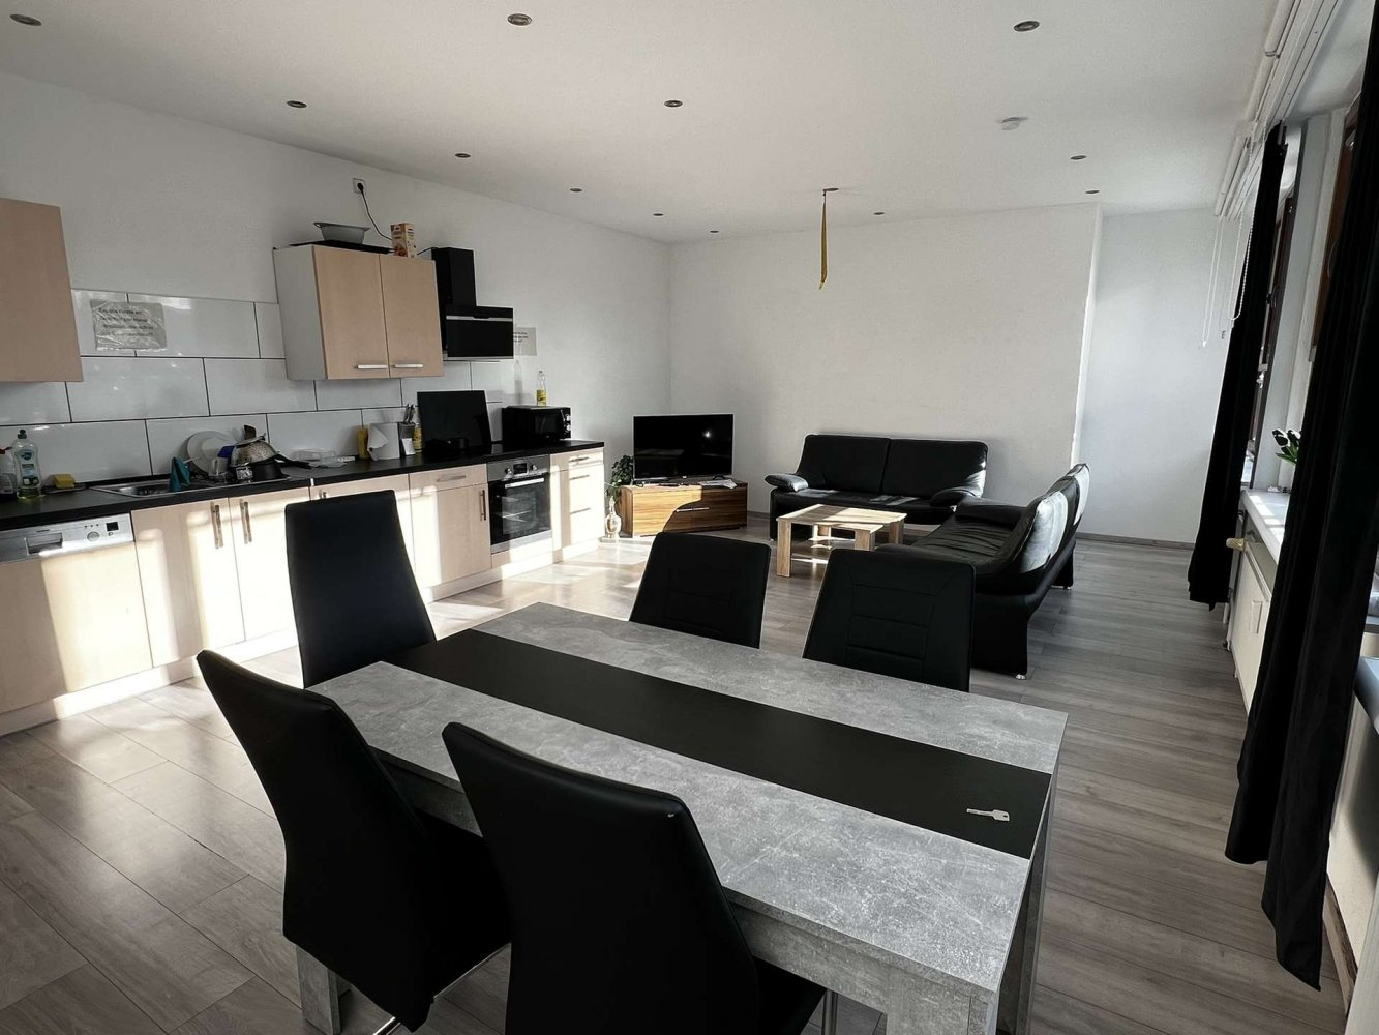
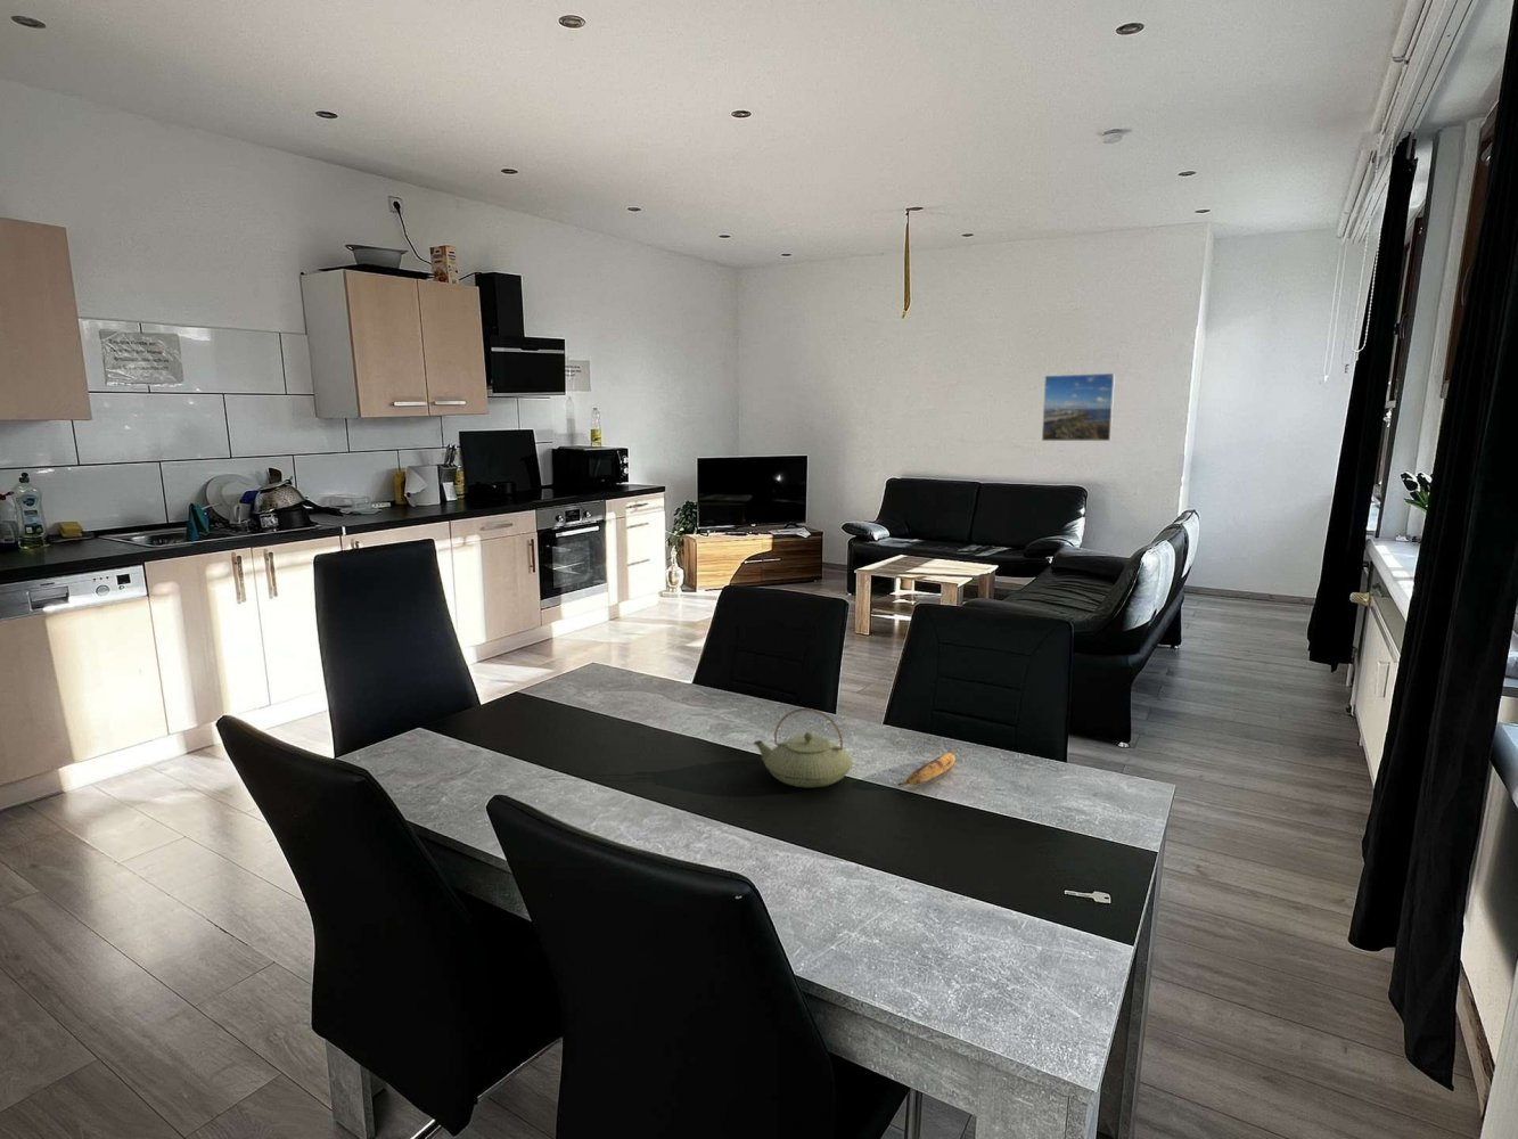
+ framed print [1041,372,1116,441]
+ banana [897,751,957,787]
+ teapot [752,707,854,788]
